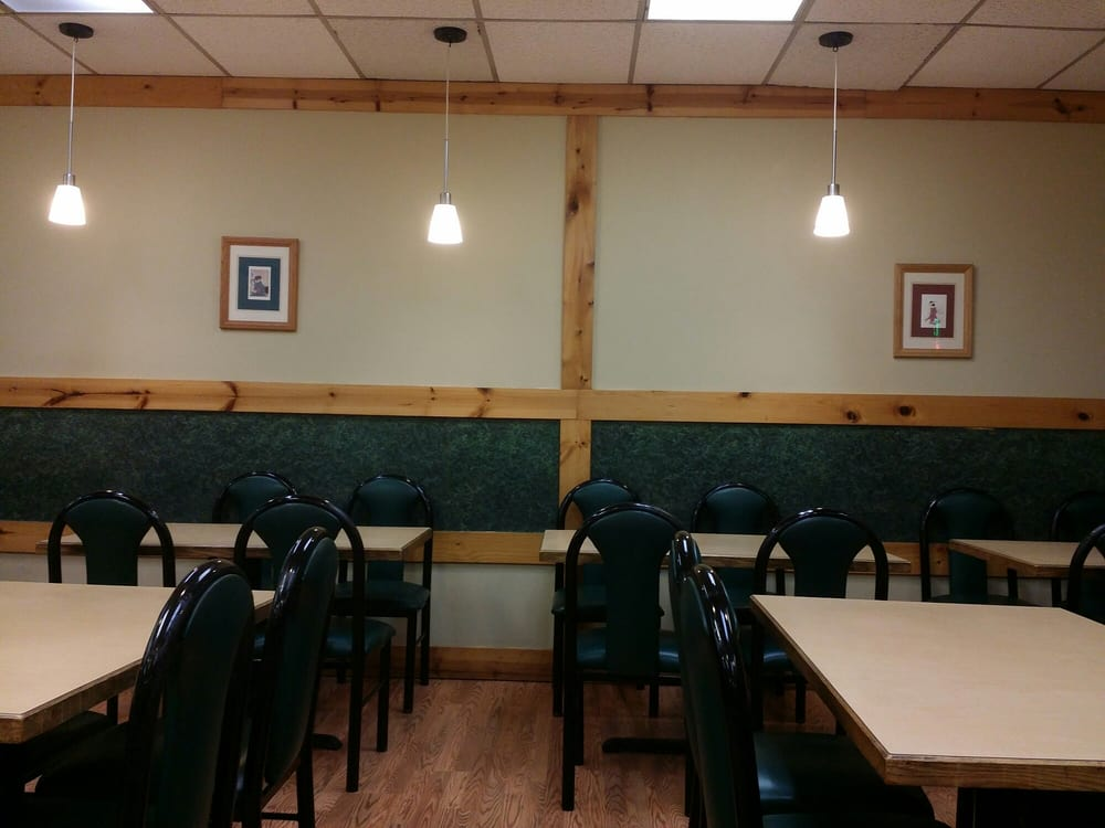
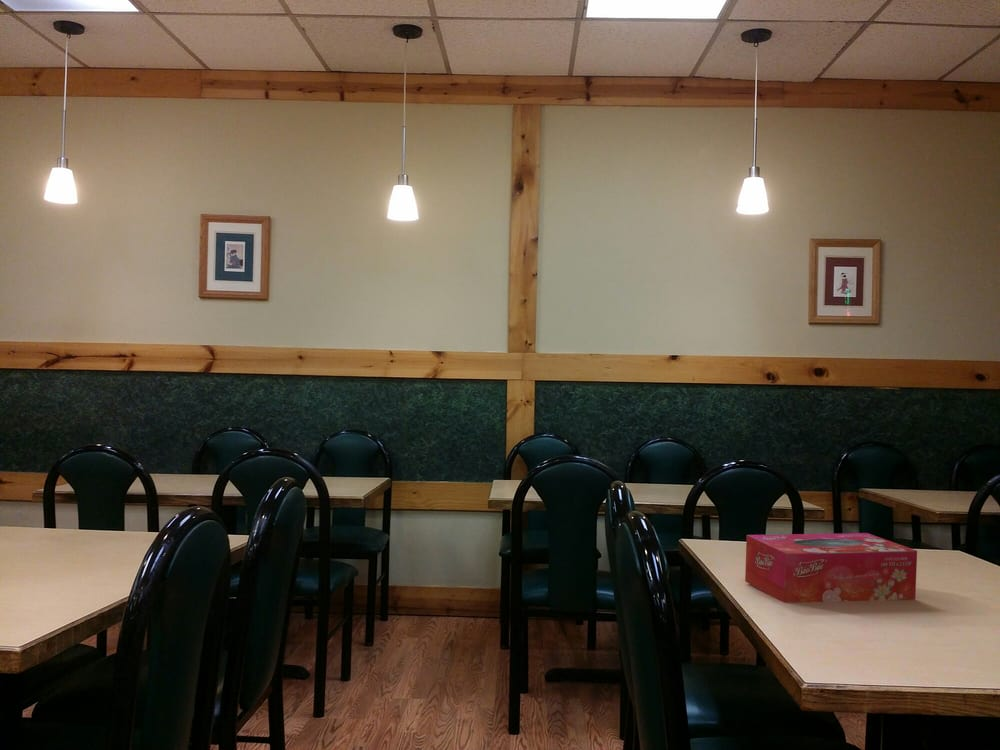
+ tissue box [744,532,918,604]
